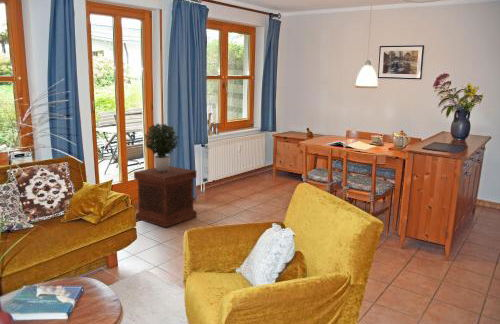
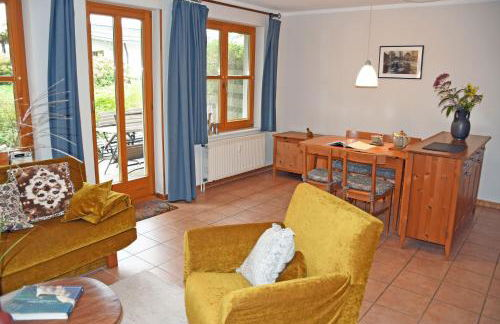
- side table [133,165,198,228]
- potted plant [143,122,180,172]
